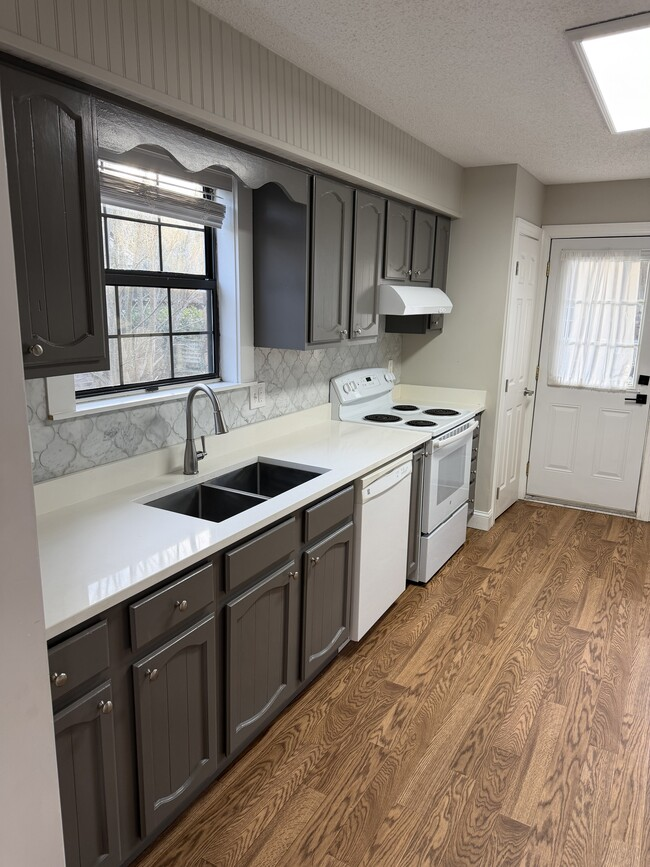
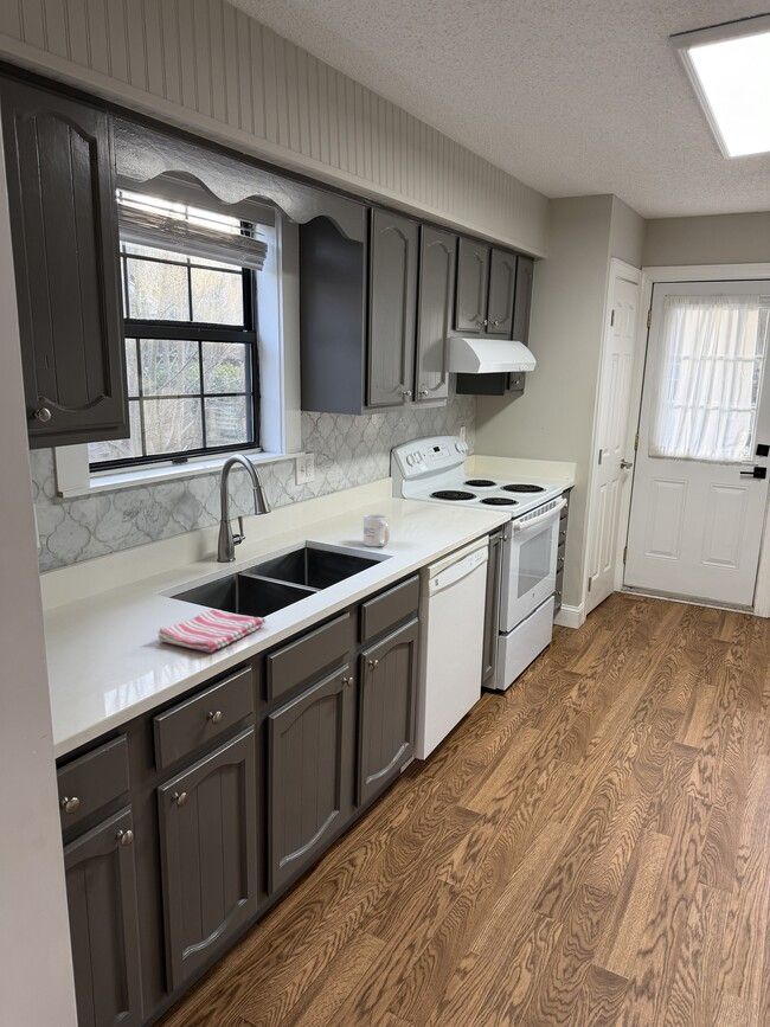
+ mug [362,513,391,547]
+ dish towel [156,609,267,654]
